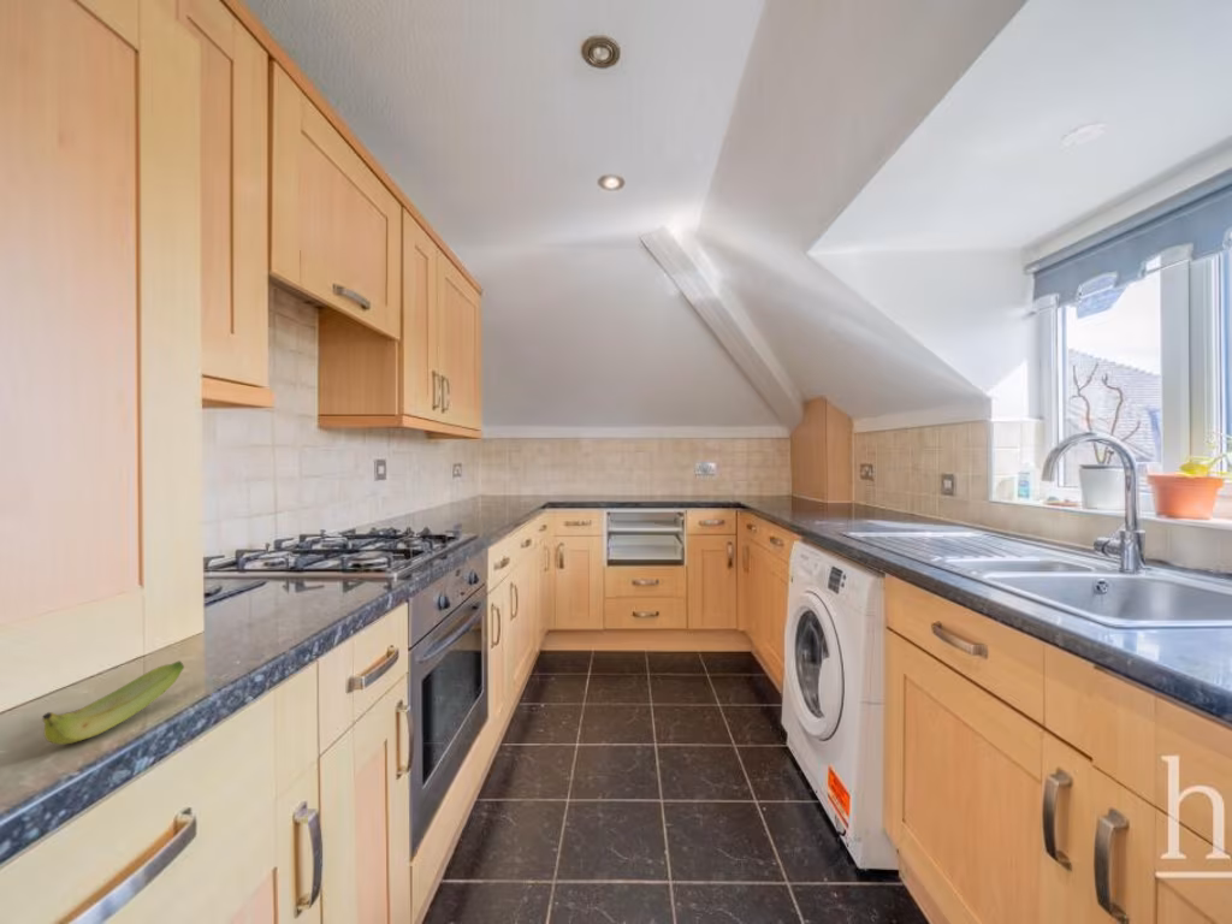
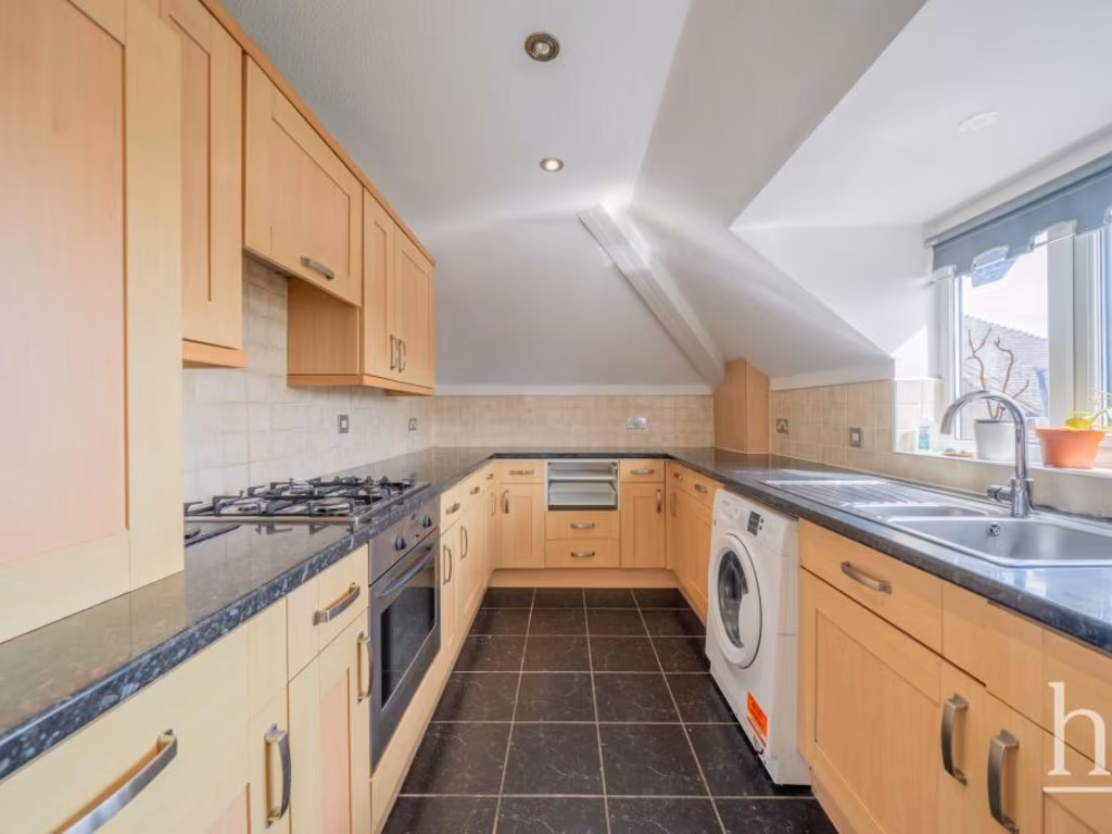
- banana [41,659,185,746]
